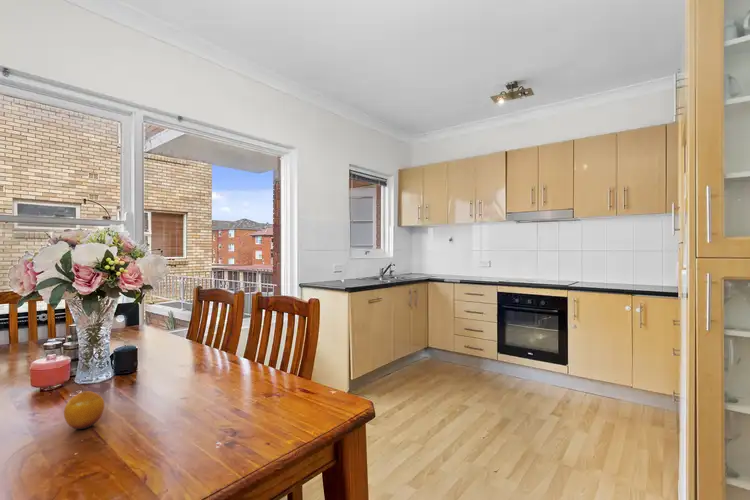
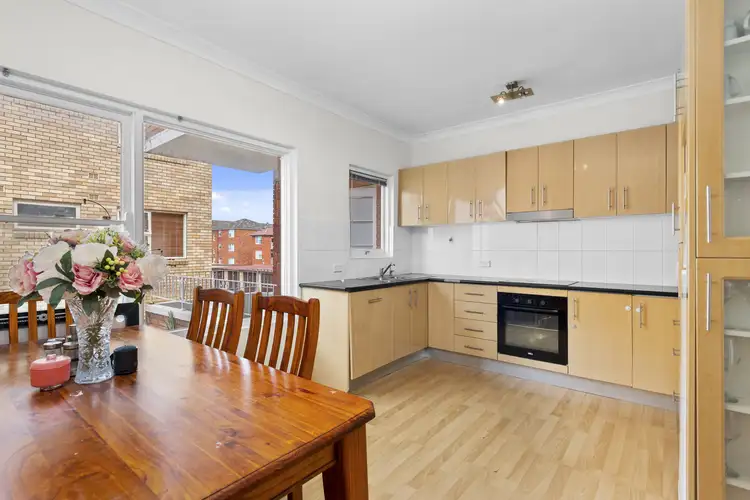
- fruit [63,390,105,430]
